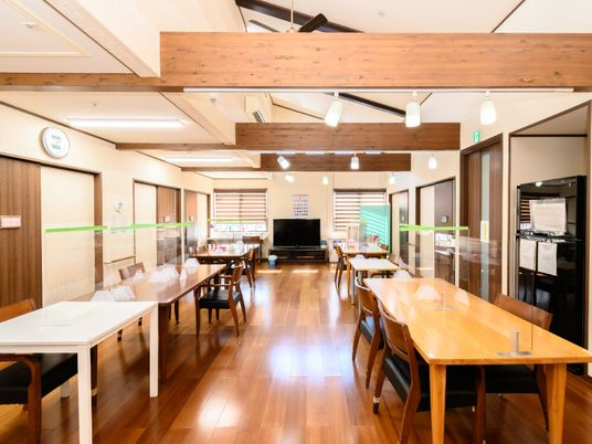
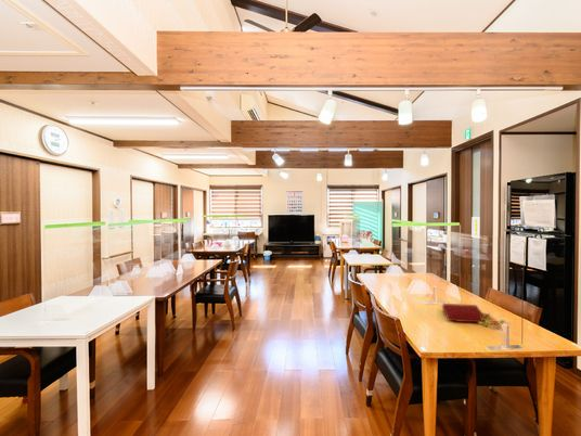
+ candy bag [440,303,506,329]
